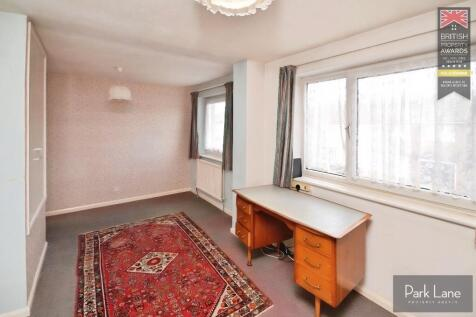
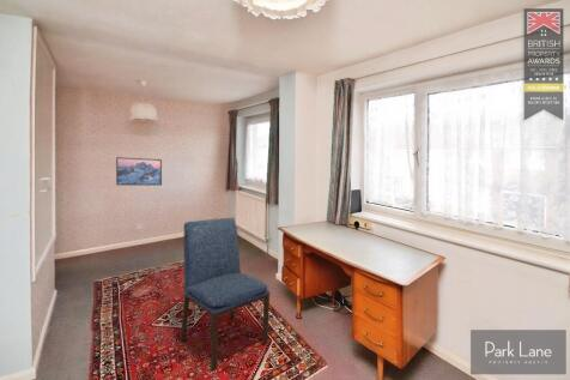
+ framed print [115,156,163,187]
+ dining chair [180,217,271,373]
